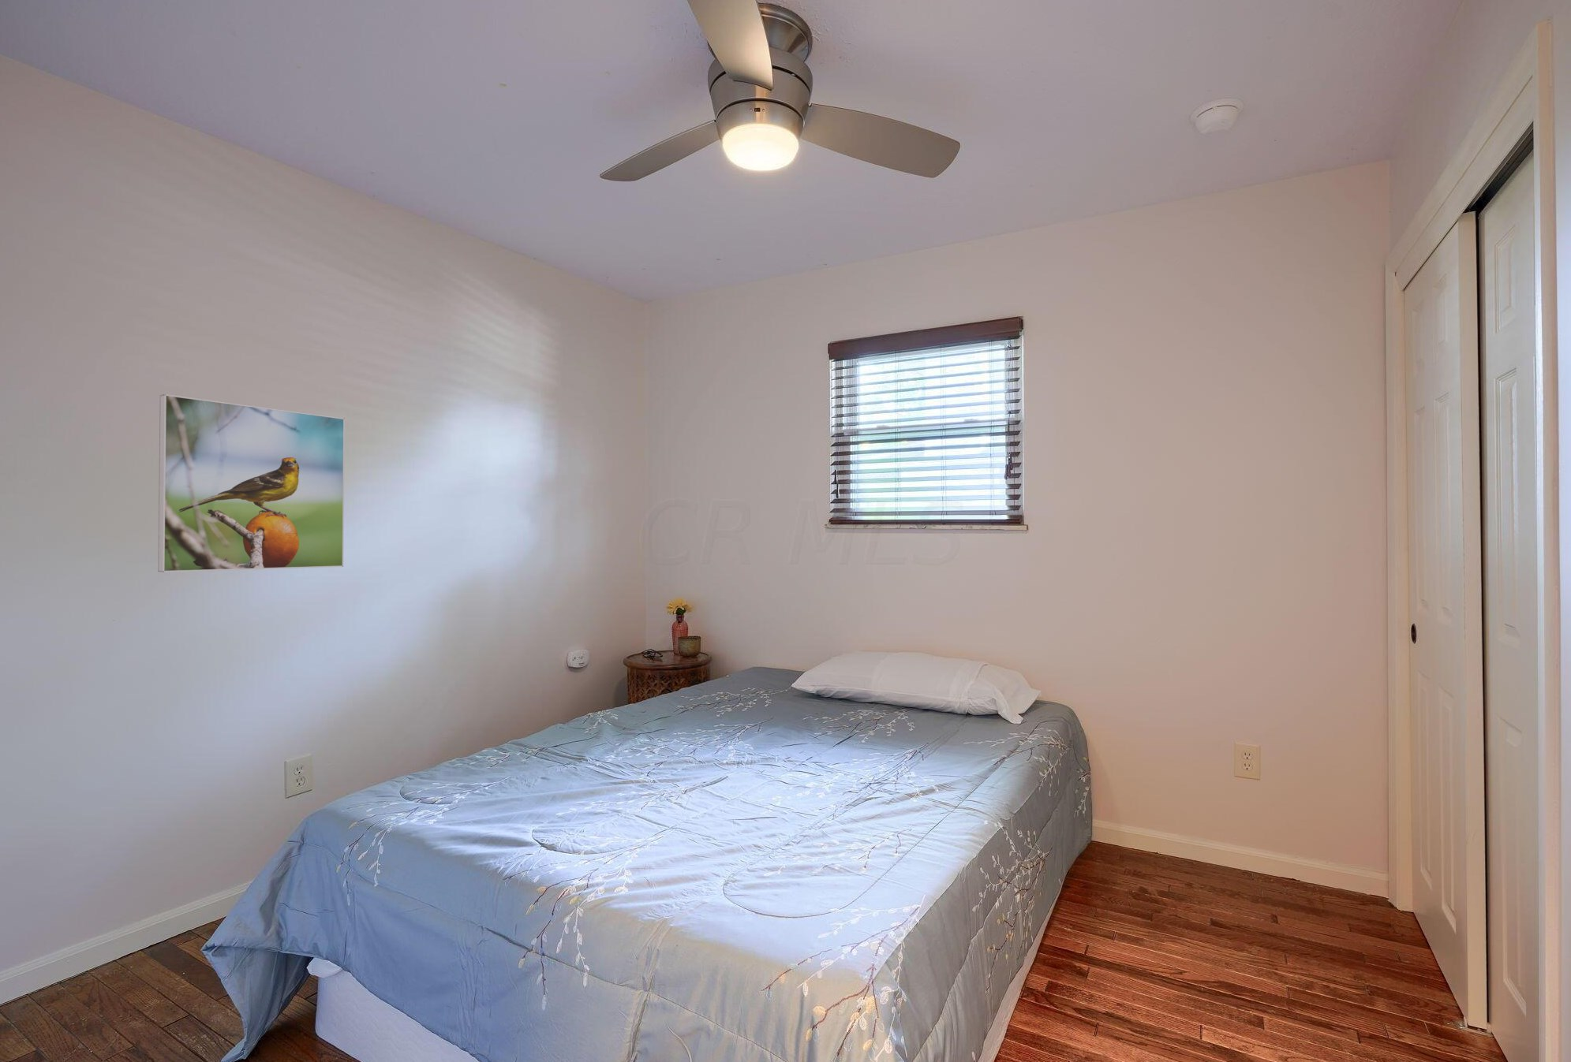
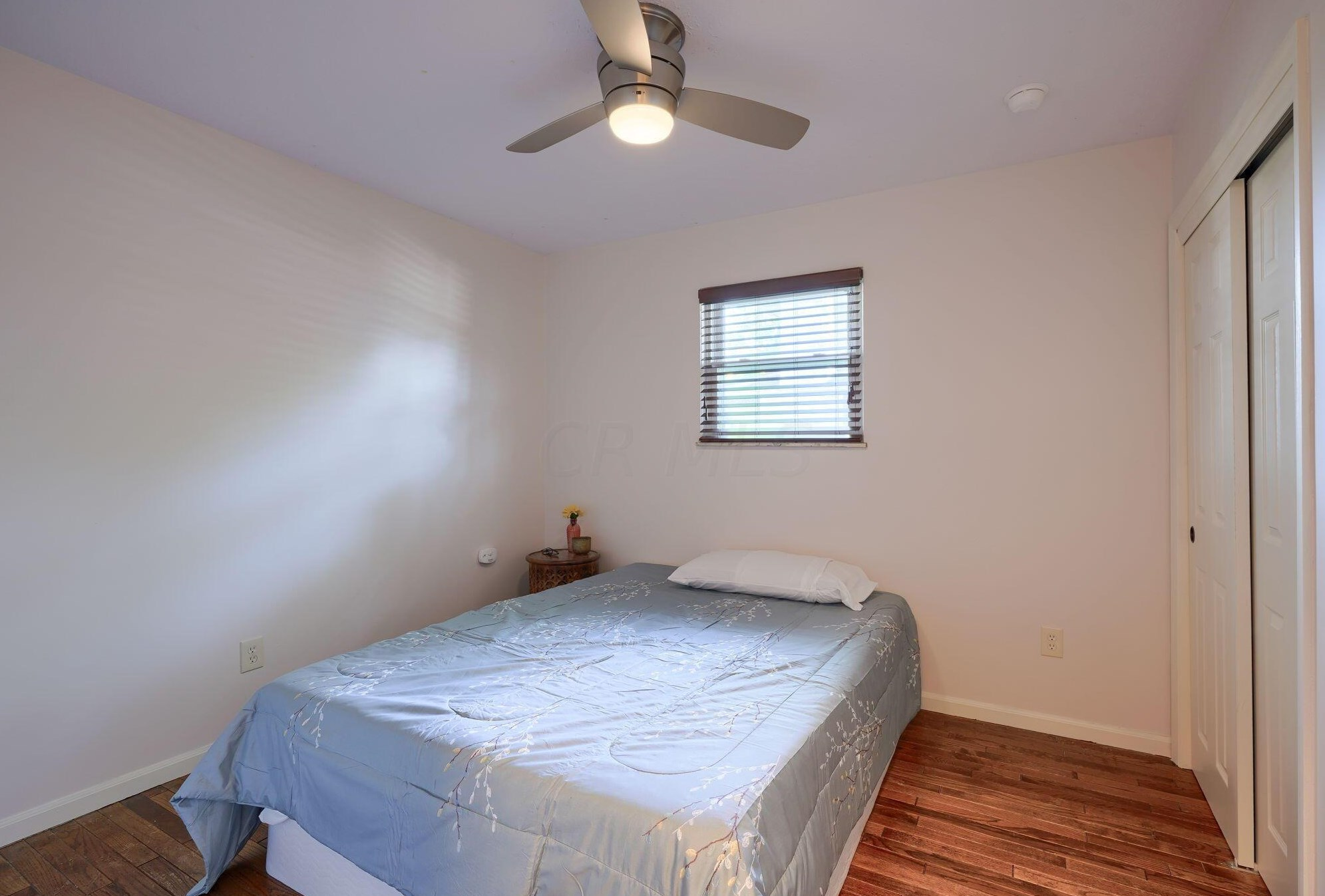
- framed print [157,394,345,574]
